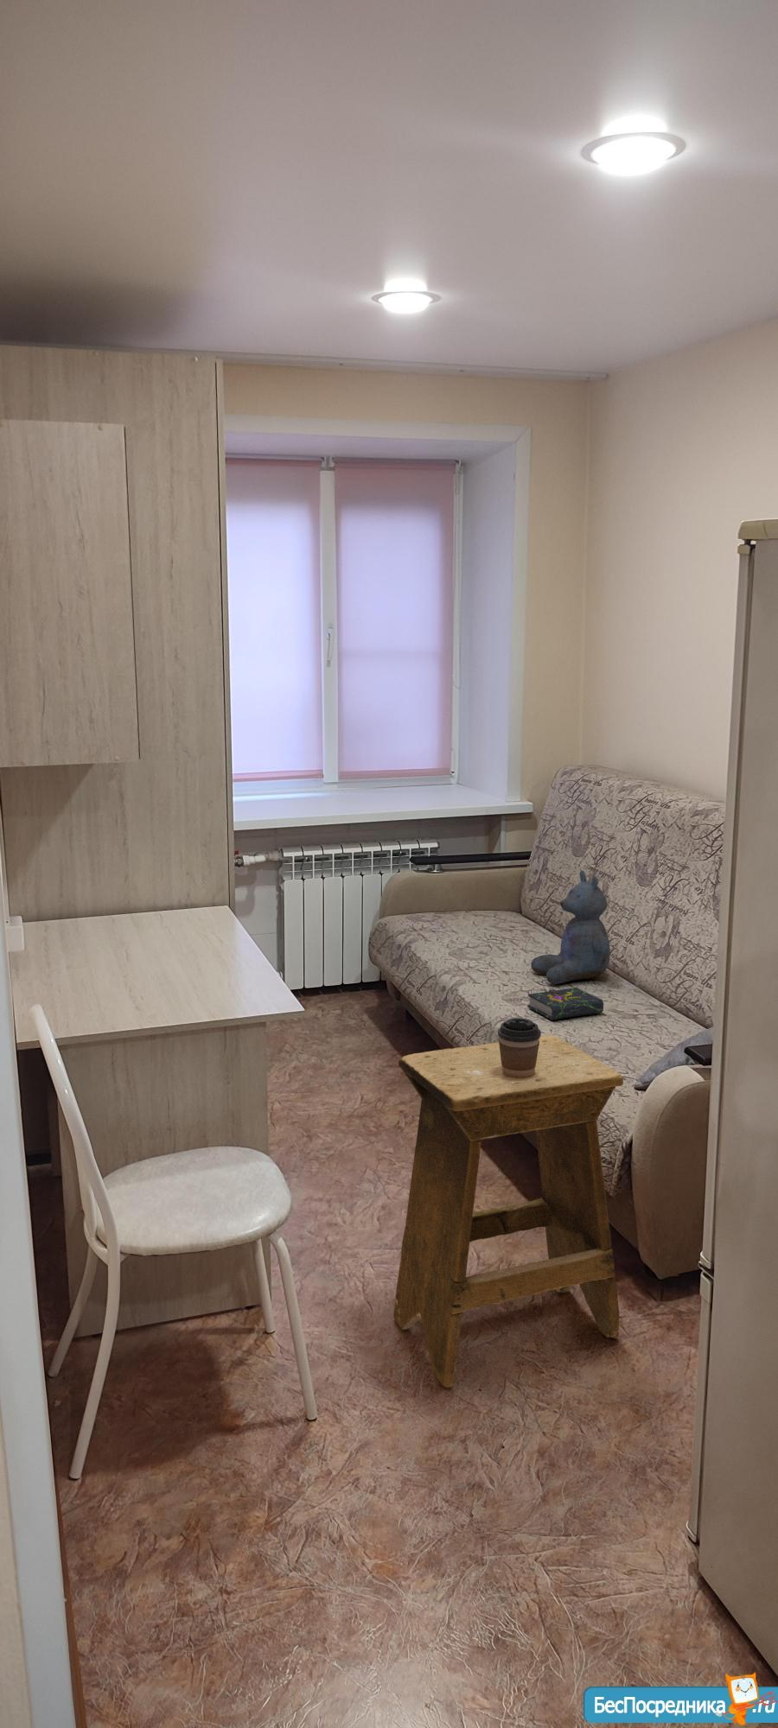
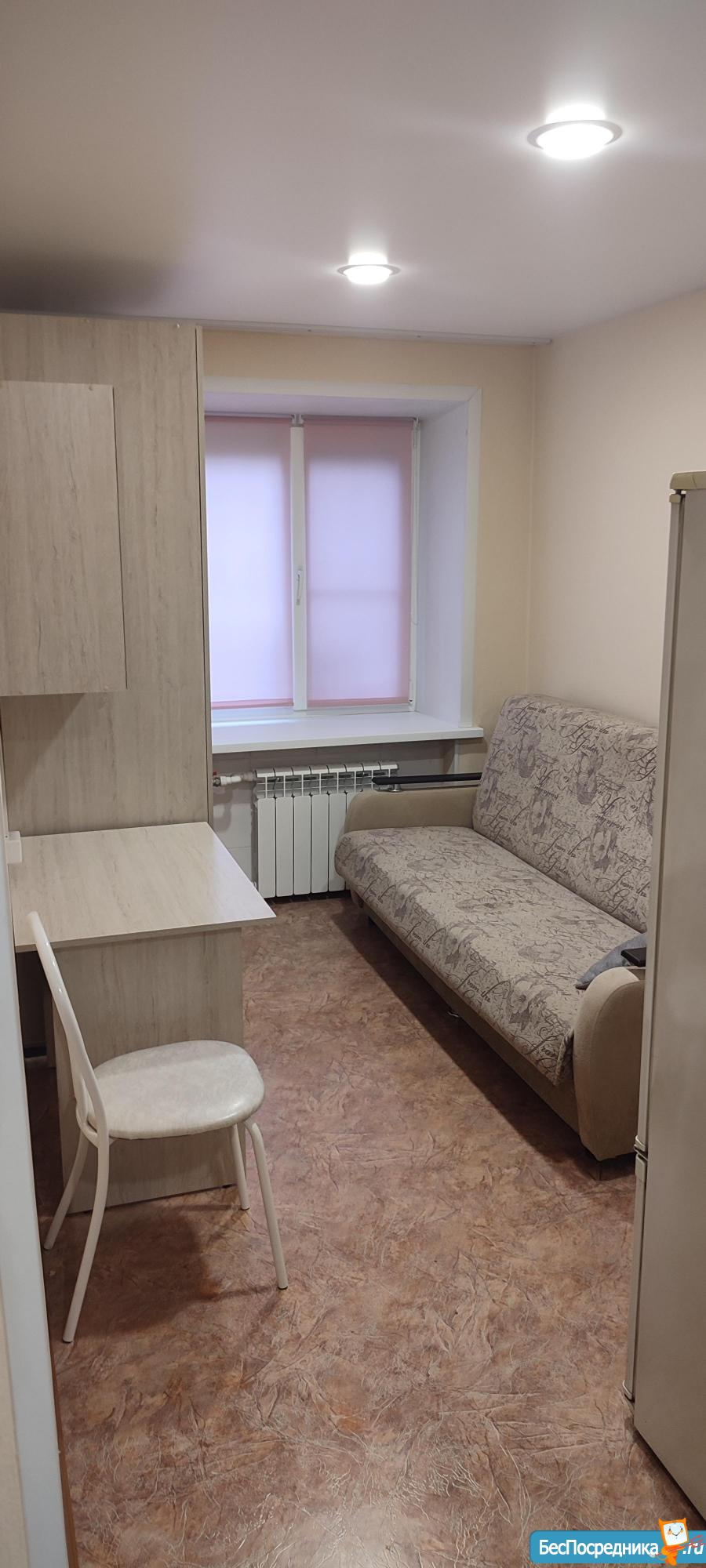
- book [527,986,604,1020]
- coffee cup [497,1017,542,1078]
- stuffed bear [530,870,612,985]
- stool [392,1034,624,1389]
